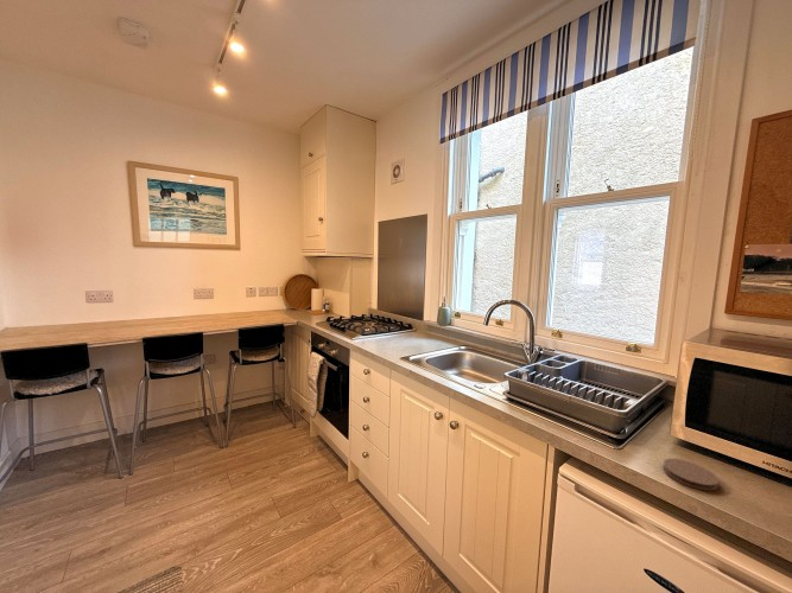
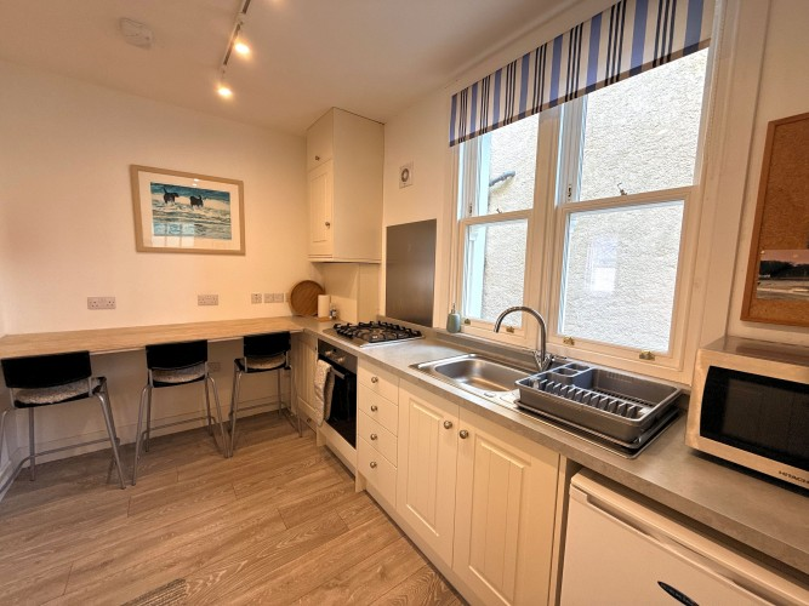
- coaster [661,458,720,492]
